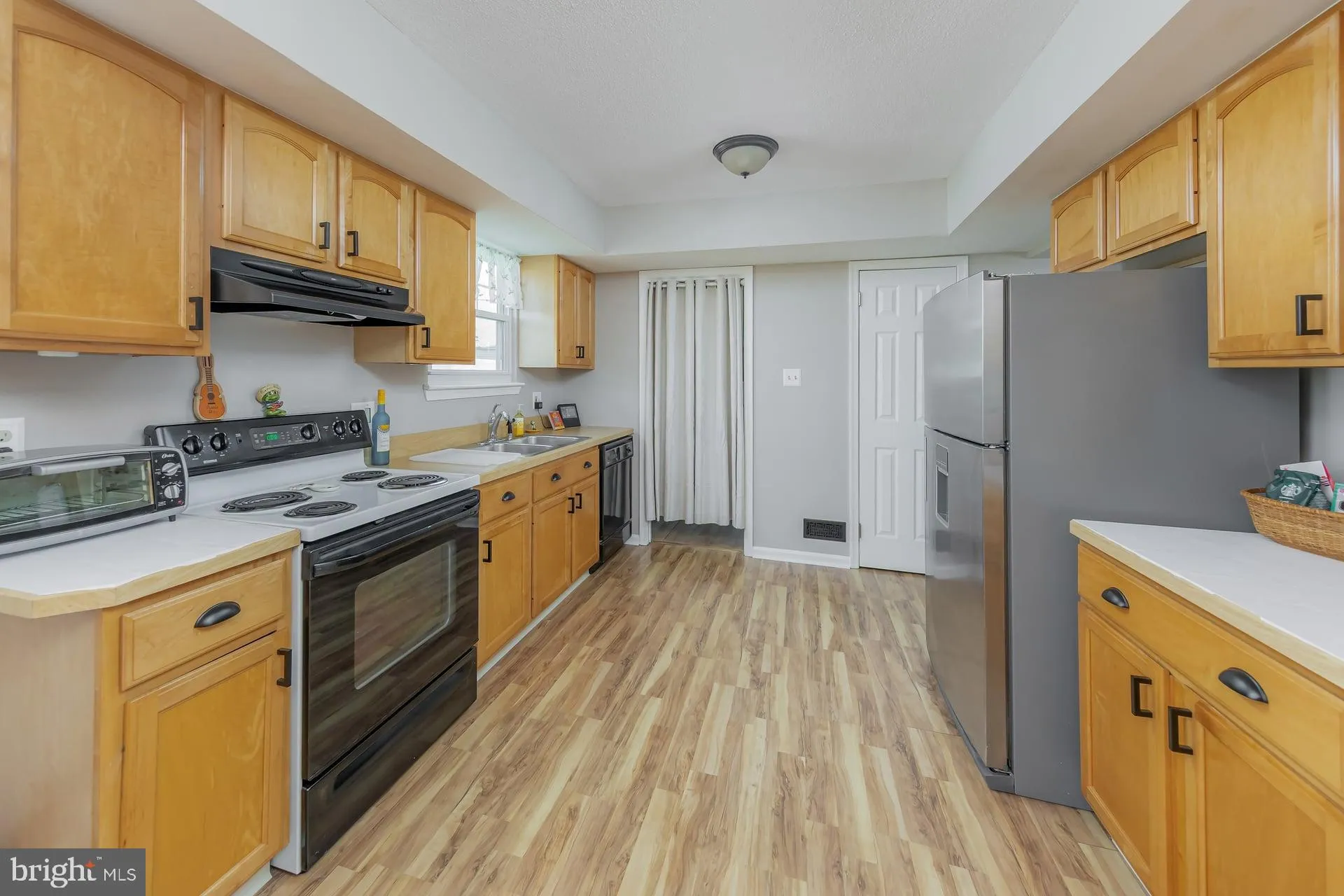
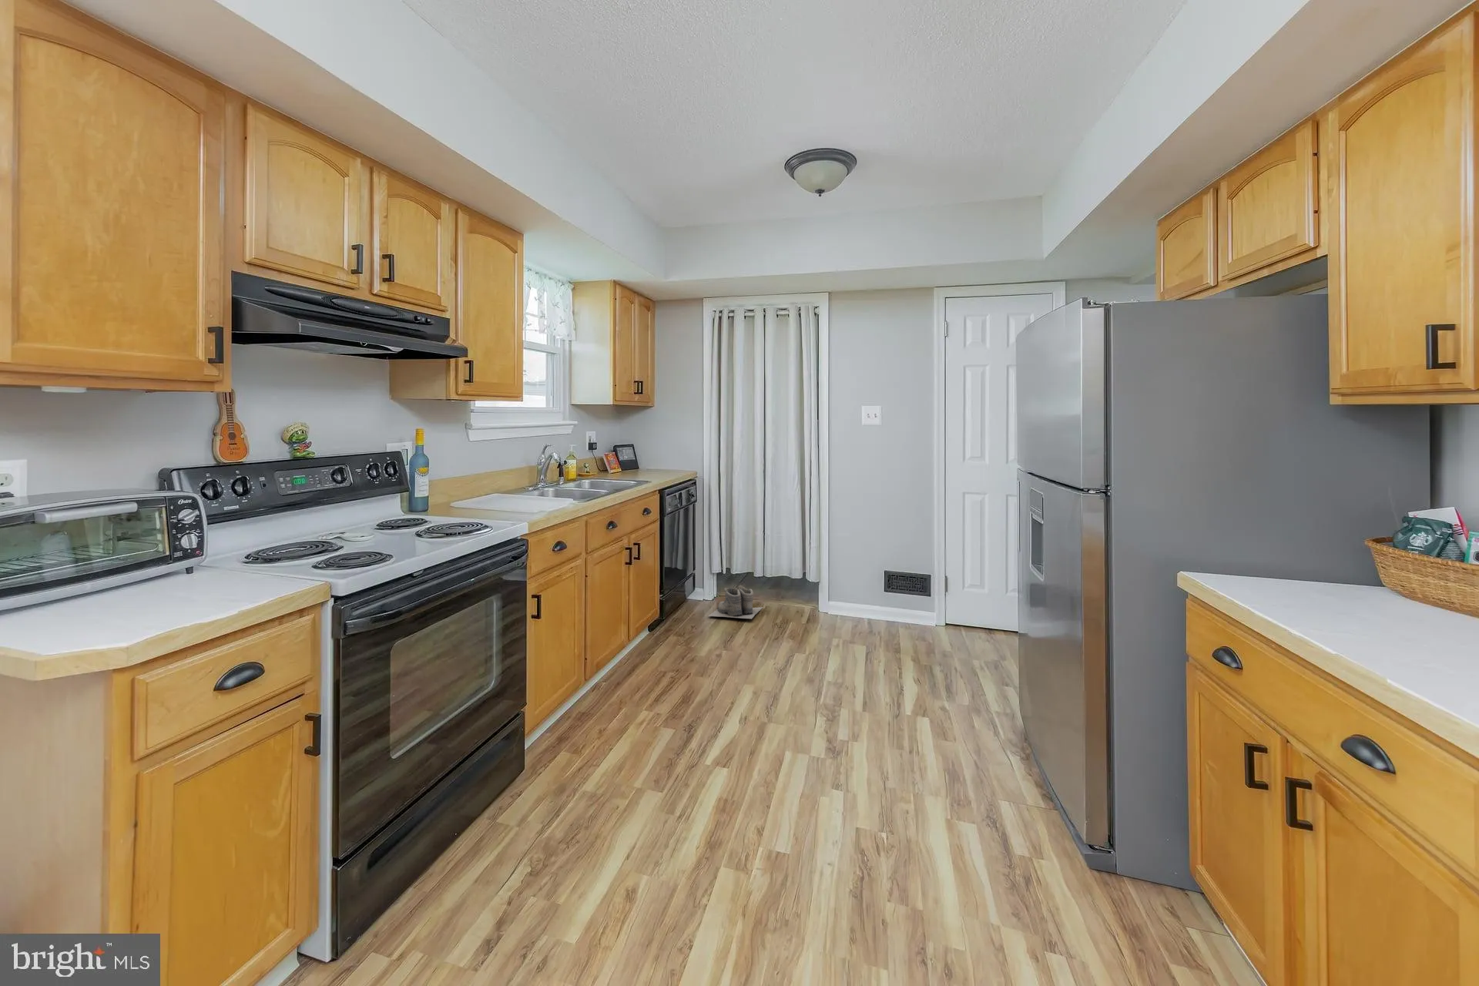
+ boots [708,584,764,620]
